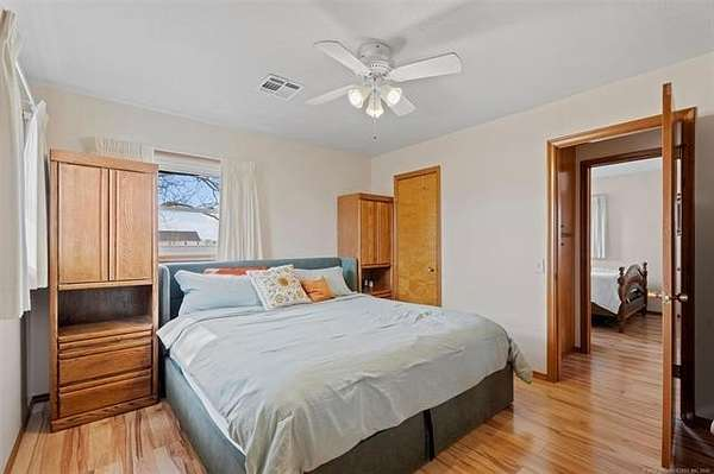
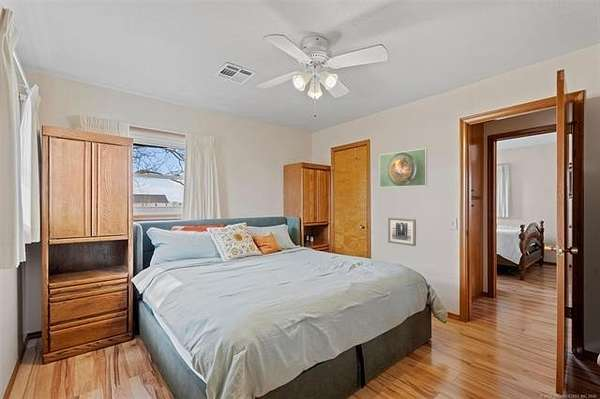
+ wall art [387,217,417,247]
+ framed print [379,147,428,188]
